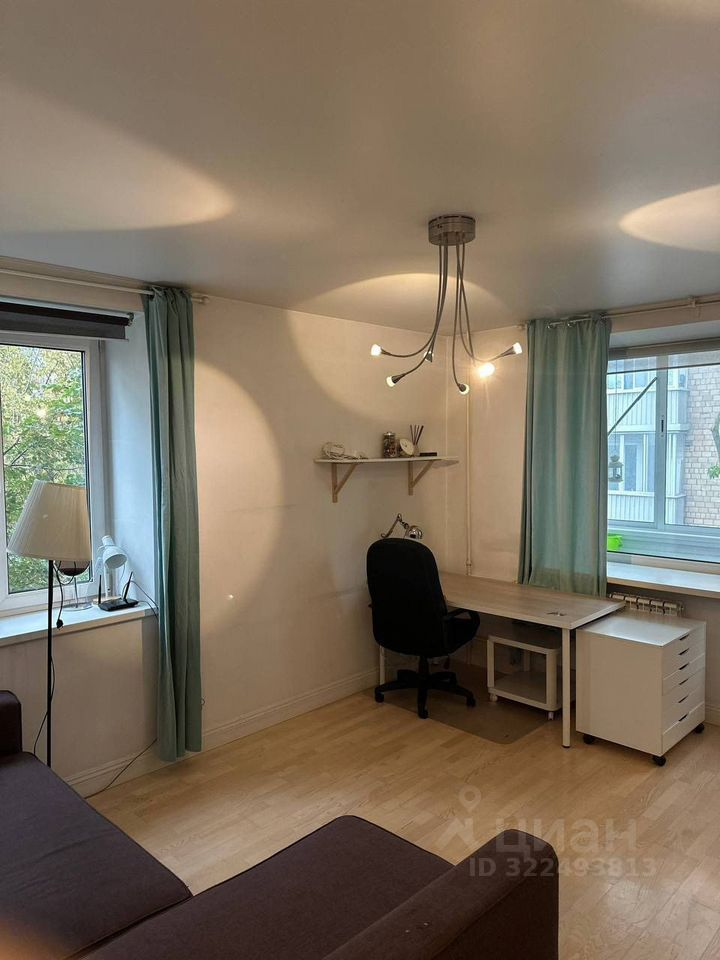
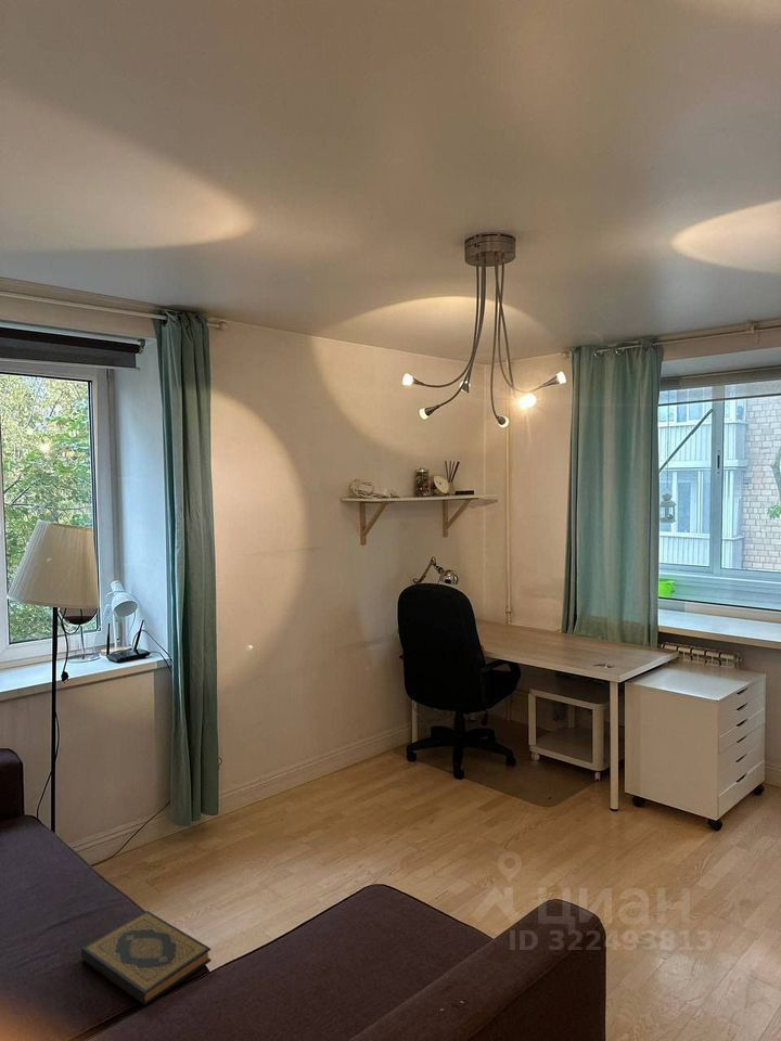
+ hardback book [80,910,212,1006]
